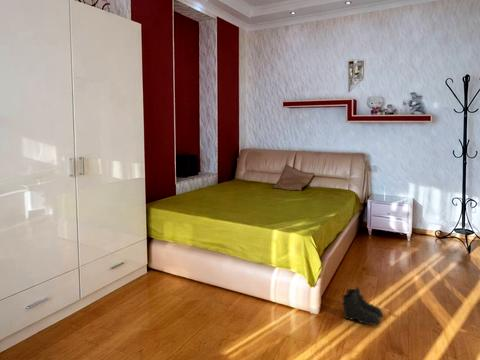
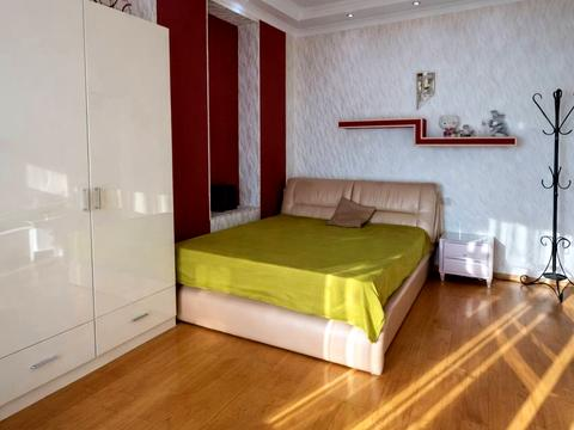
- boots [341,286,385,326]
